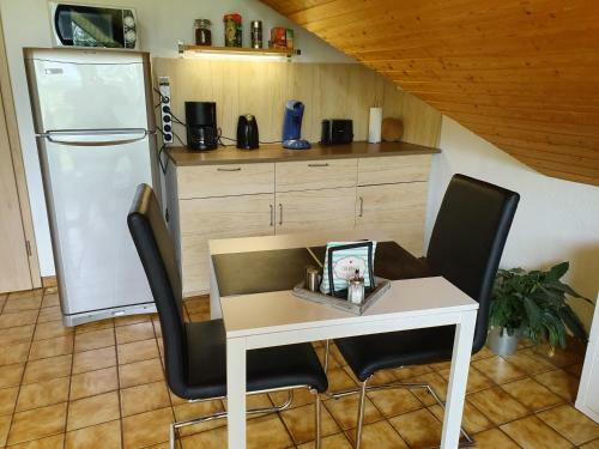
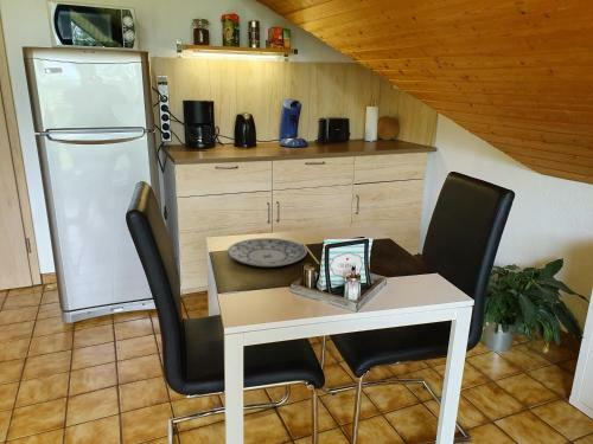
+ plate [227,237,308,268]
